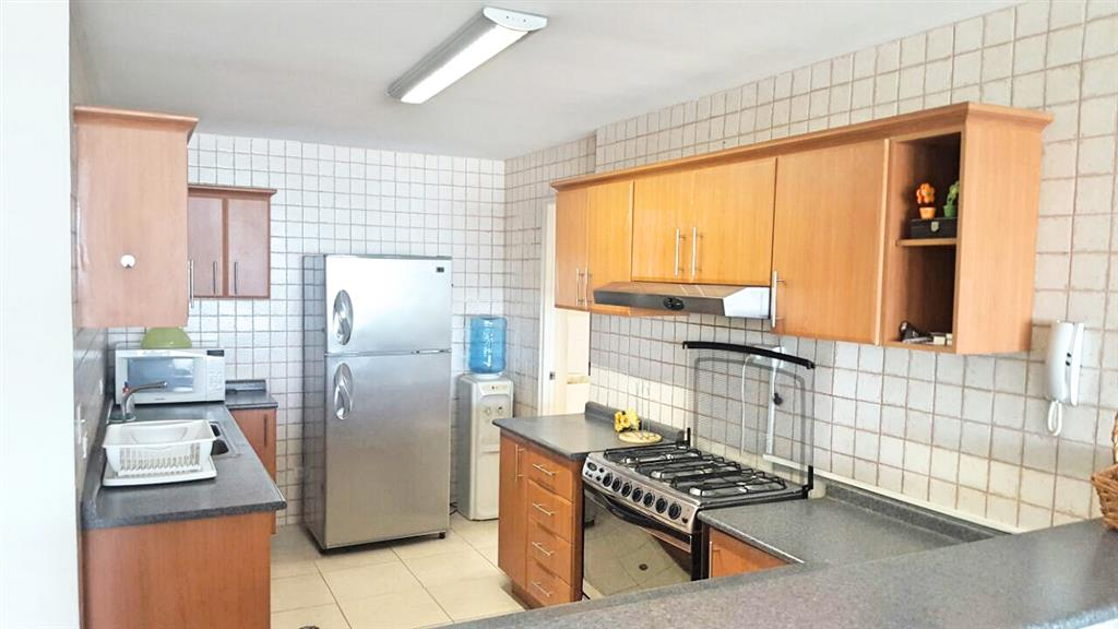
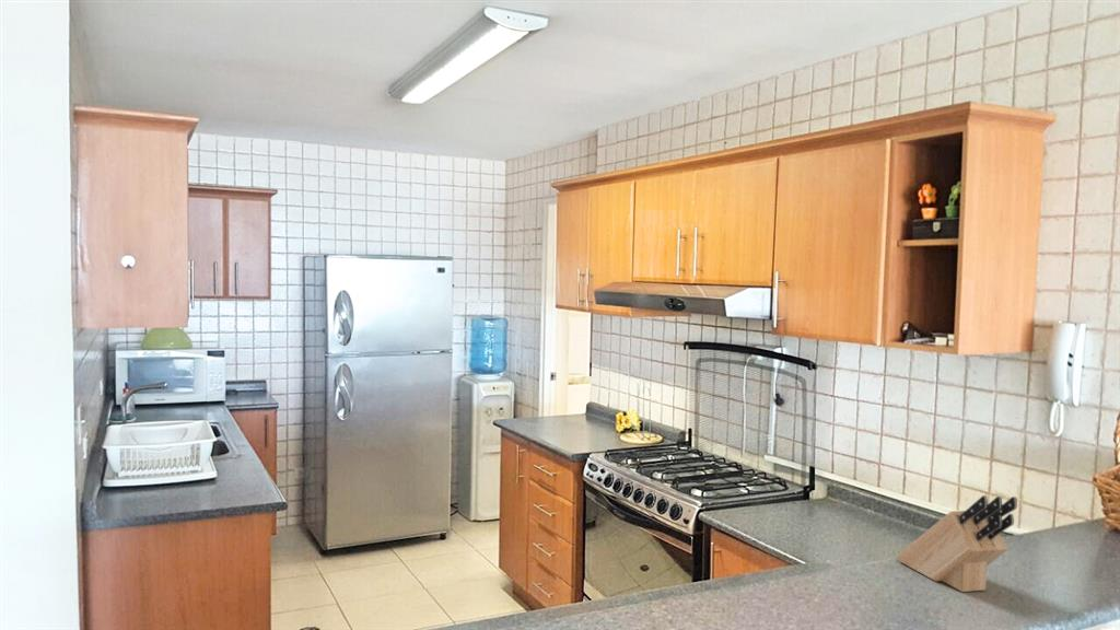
+ knife block [896,494,1018,593]
